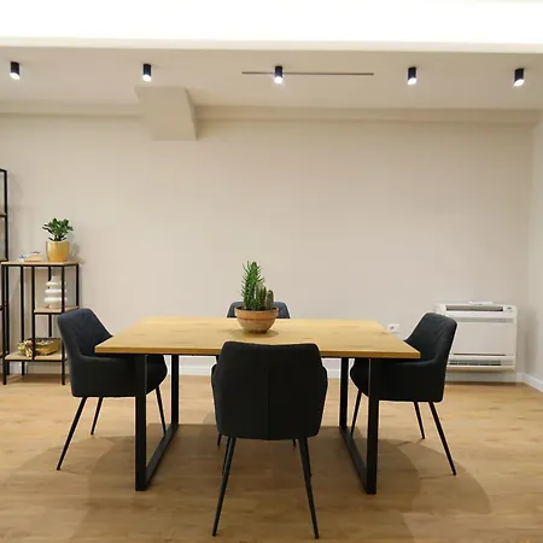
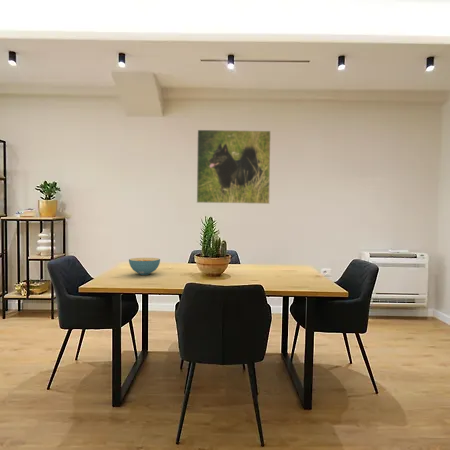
+ cereal bowl [128,257,161,276]
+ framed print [196,129,272,205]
